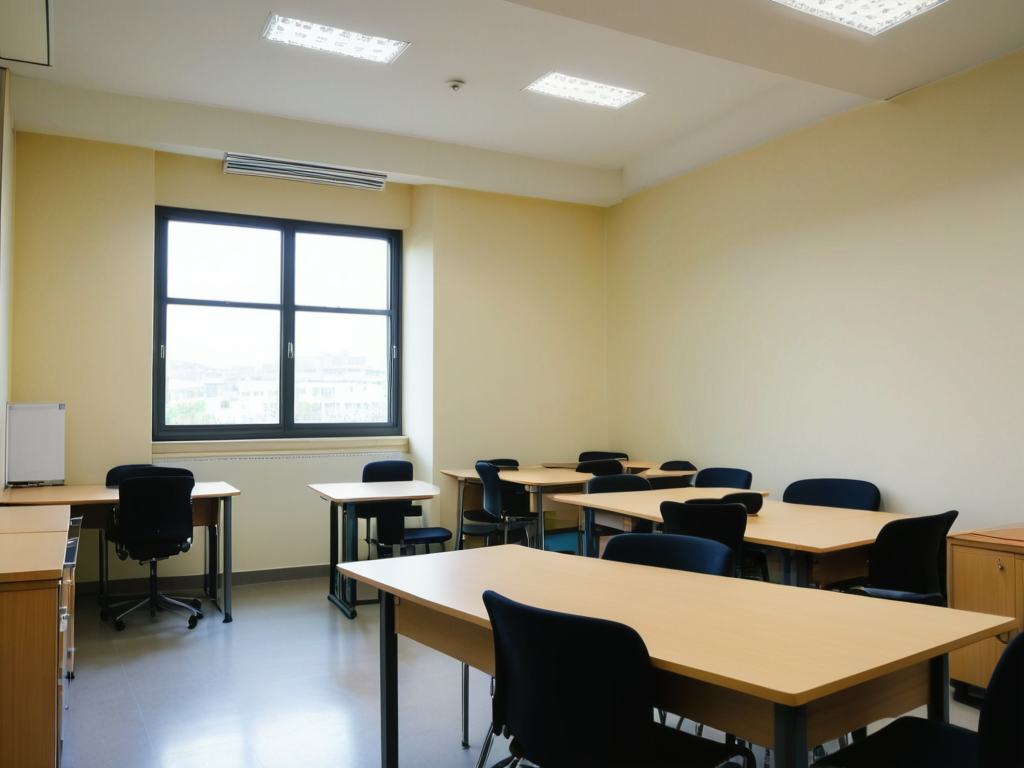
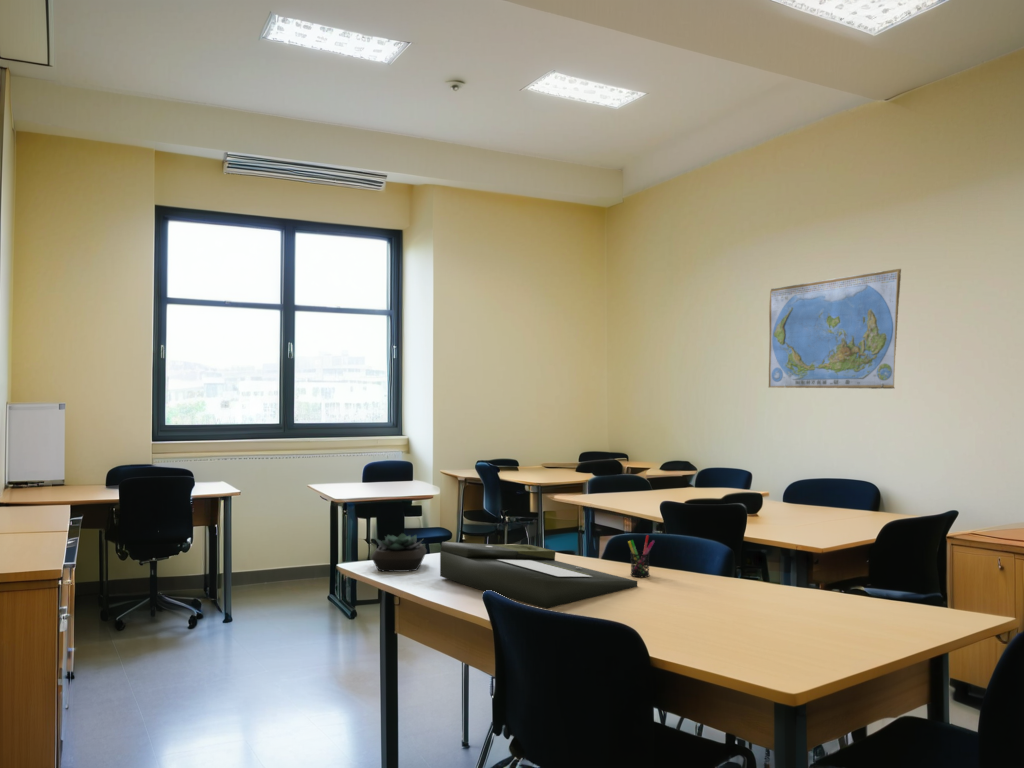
+ pen holder [627,534,656,578]
+ document tray [439,541,638,610]
+ succulent plant [370,532,428,573]
+ world map [767,268,902,390]
